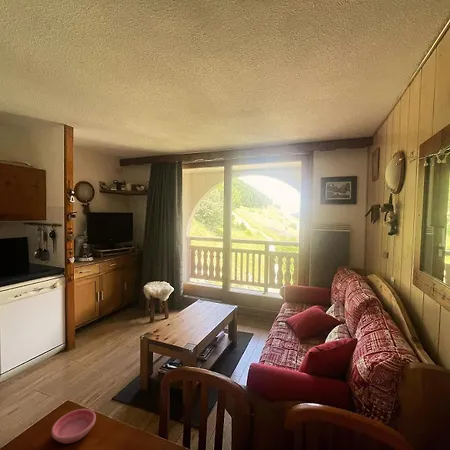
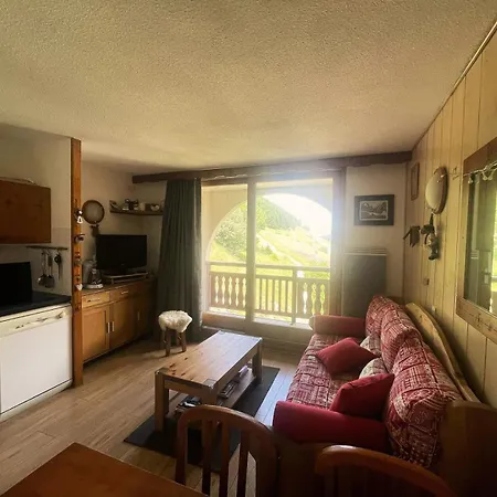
- saucer [51,408,97,445]
